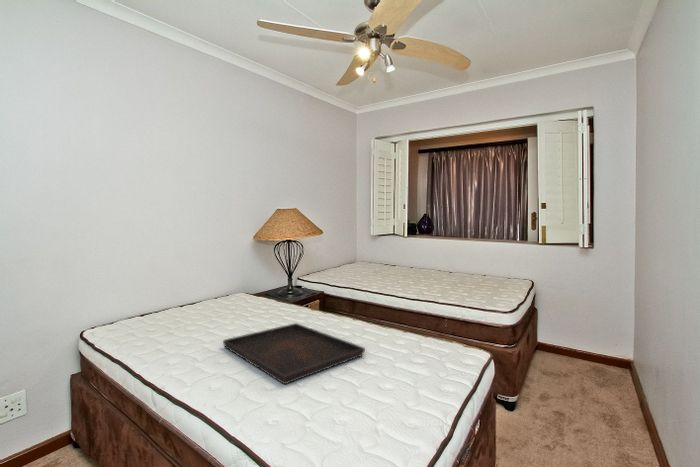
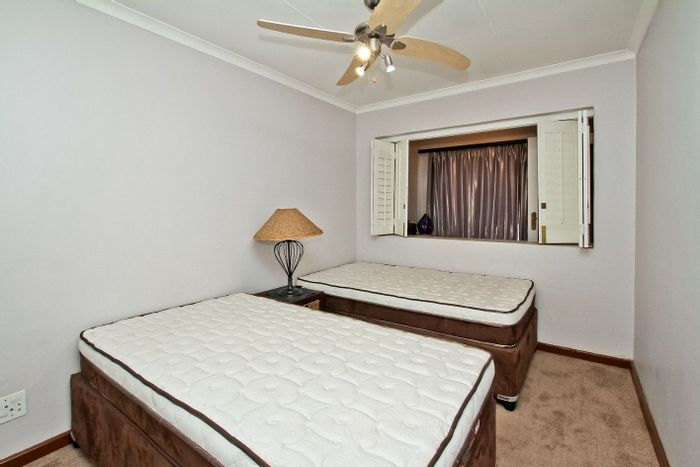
- serving tray [222,322,366,385]
